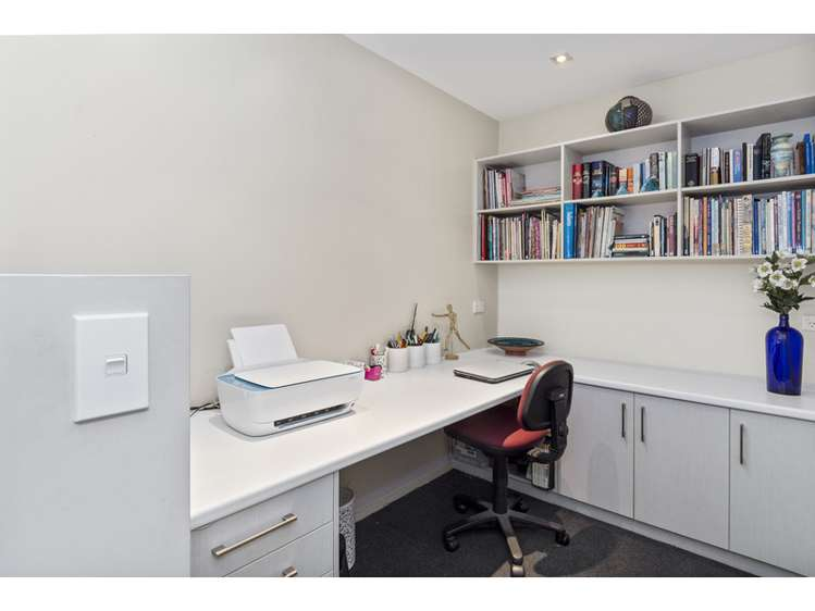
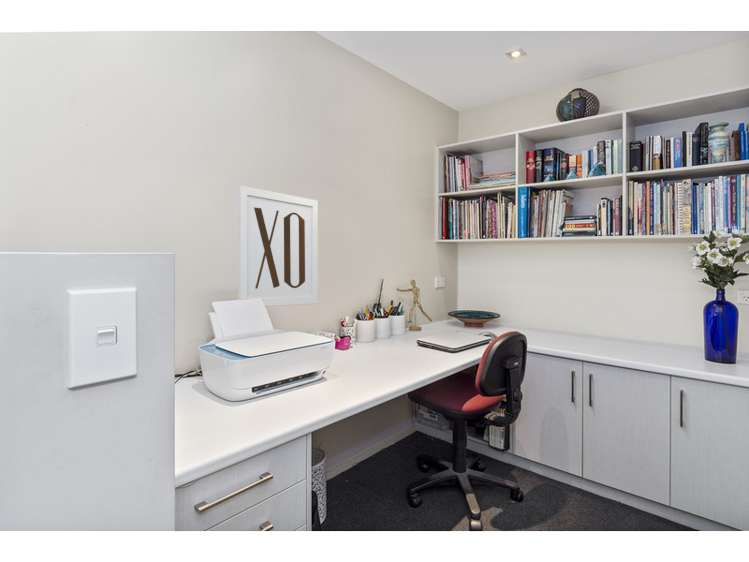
+ wall art [237,185,319,308]
